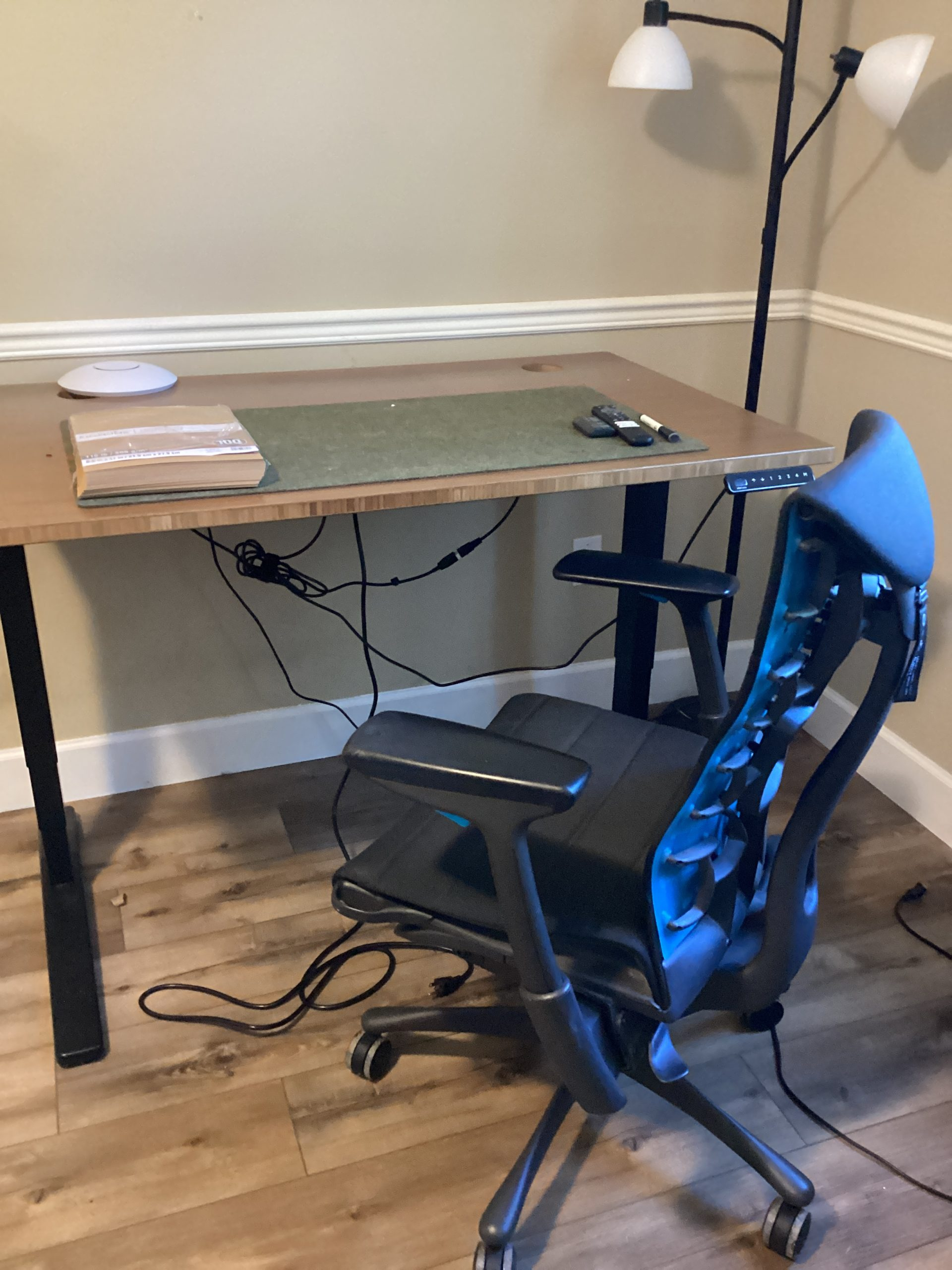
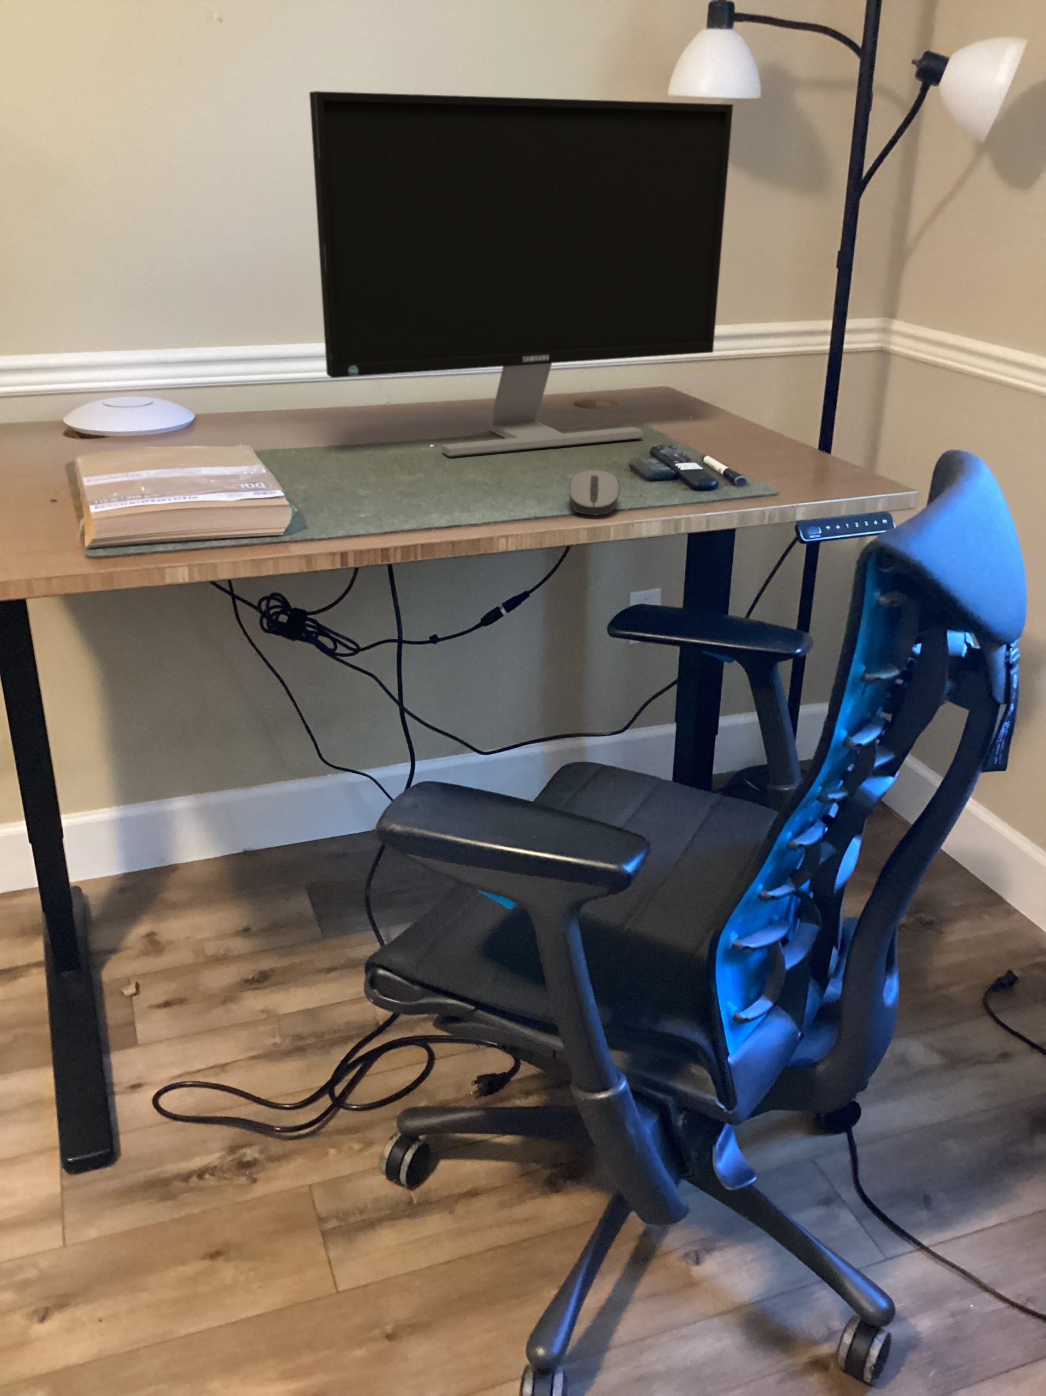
+ monitor [309,90,734,457]
+ computer mouse [568,469,621,516]
